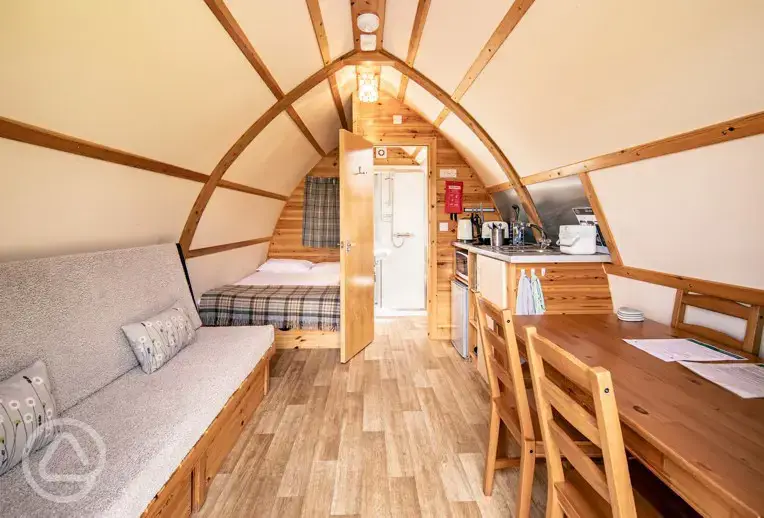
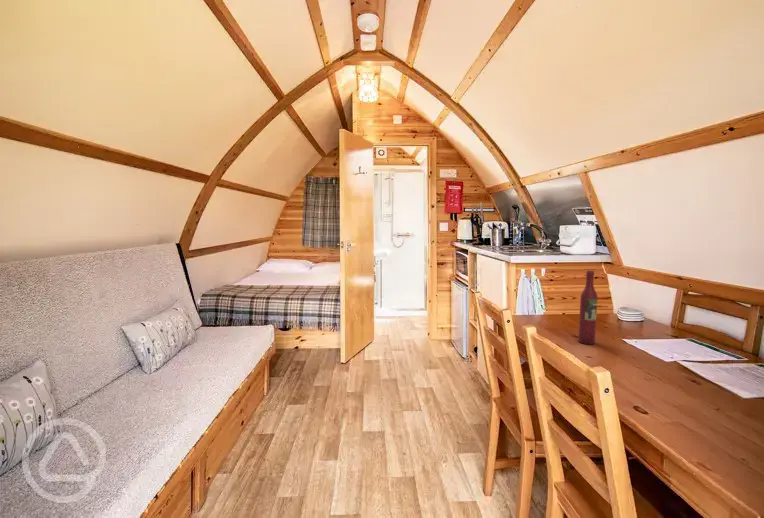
+ wine bottle [577,270,598,345]
